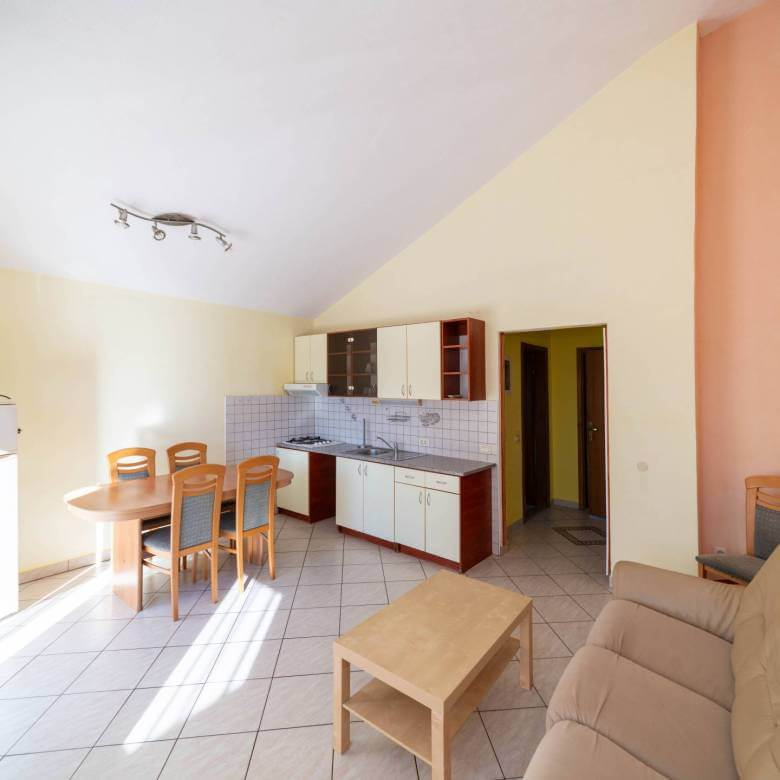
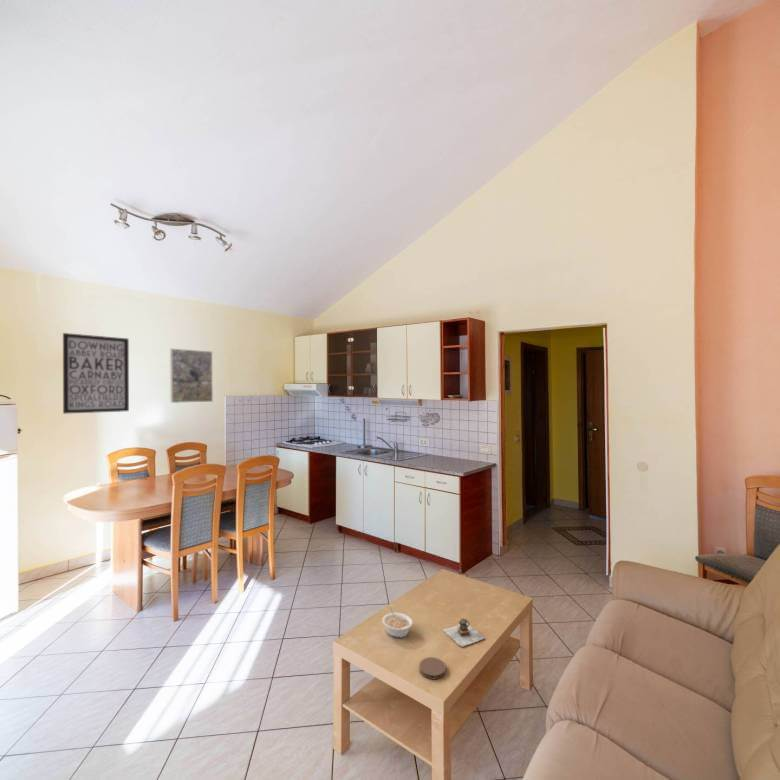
+ wall art [62,332,130,415]
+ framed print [169,348,214,404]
+ coaster [418,656,447,680]
+ teapot [442,618,486,648]
+ legume [381,606,414,639]
